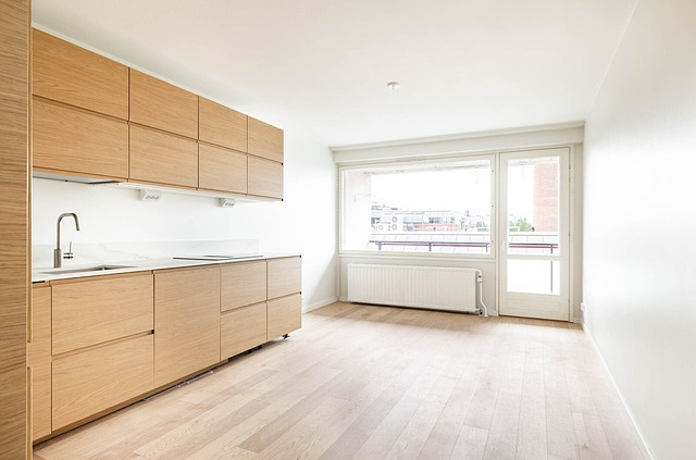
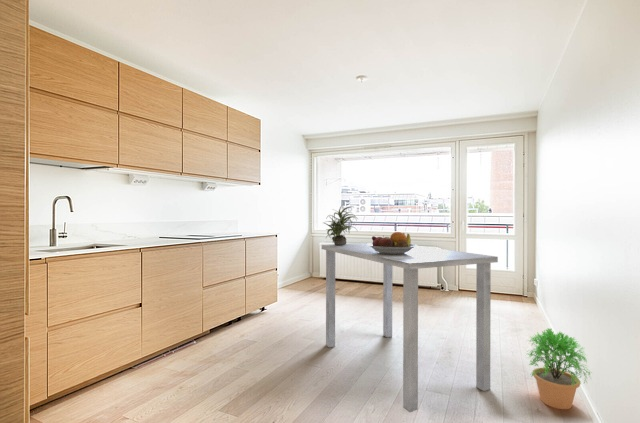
+ potted plant [526,327,593,410]
+ fruit bowl [367,231,418,255]
+ potted plant [323,205,359,246]
+ dining table [321,242,499,413]
